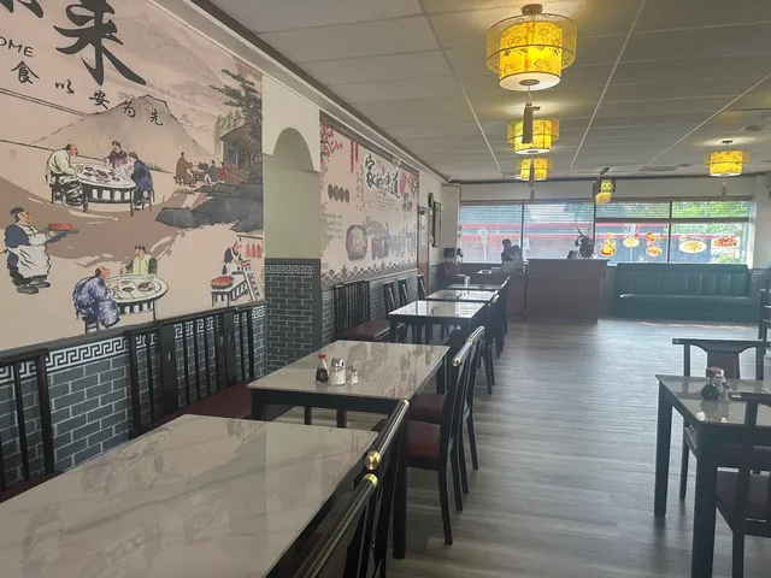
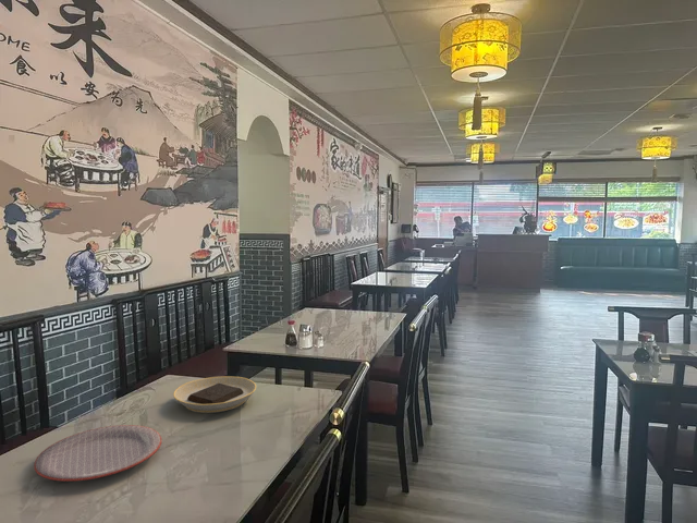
+ plate [33,424,163,483]
+ plate [172,376,257,414]
